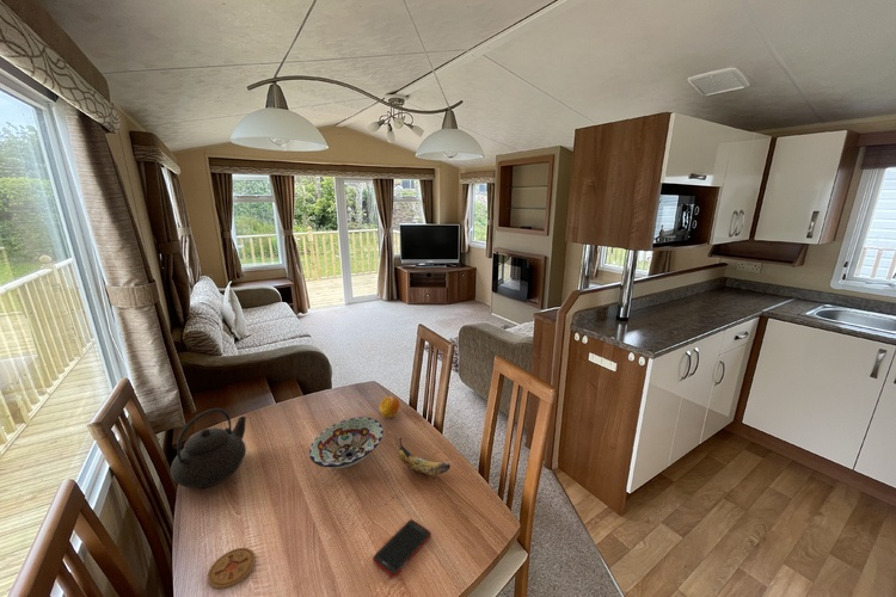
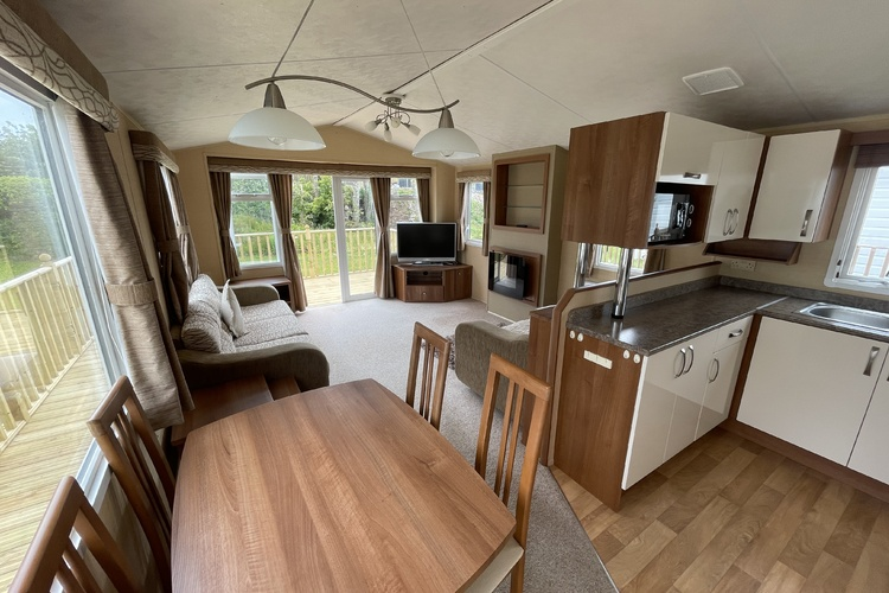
- teapot [170,407,247,490]
- cell phone [372,518,432,578]
- bowl [308,416,385,469]
- coaster [207,547,257,591]
- fruit [379,395,401,419]
- banana [398,436,452,476]
